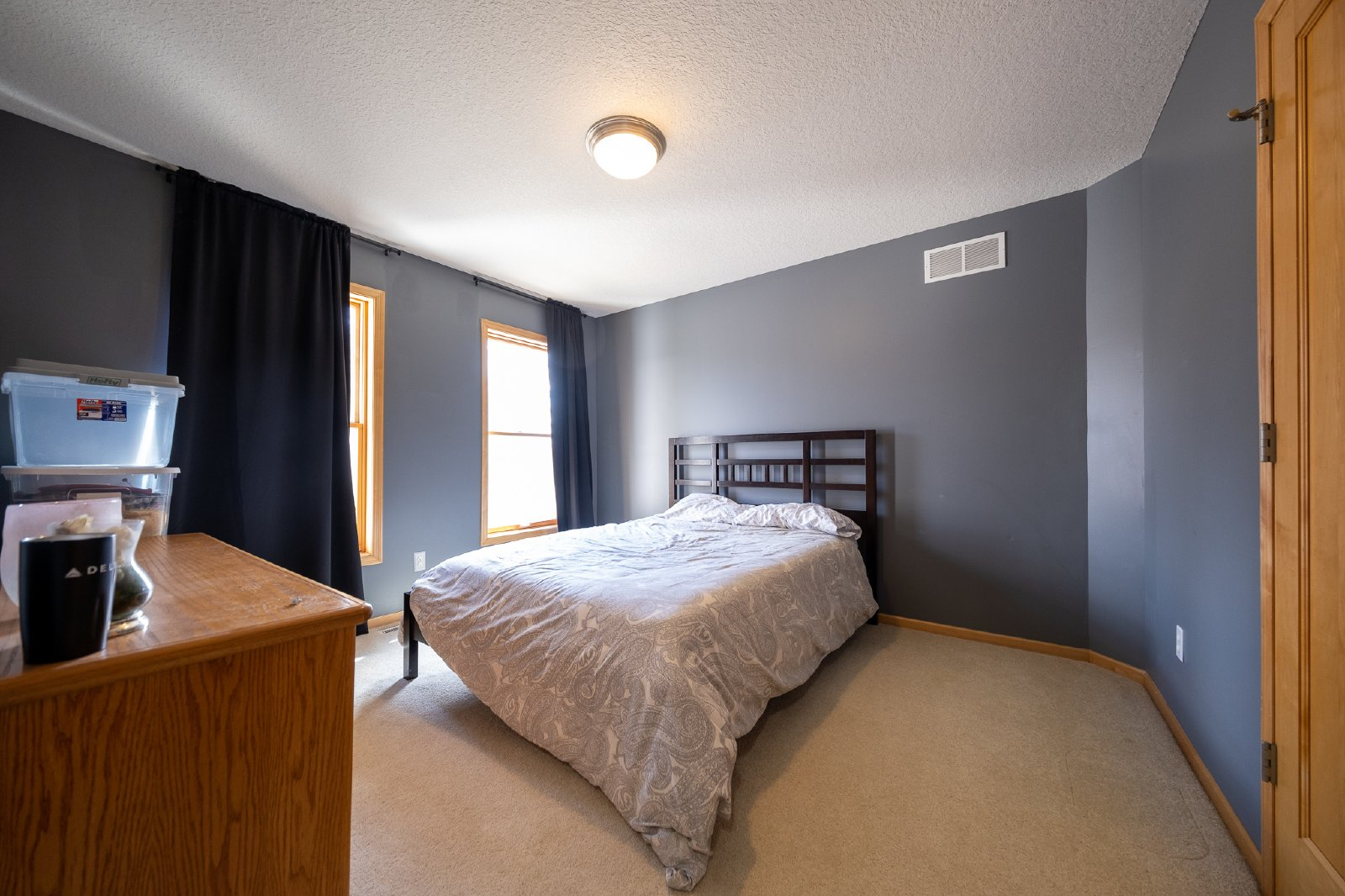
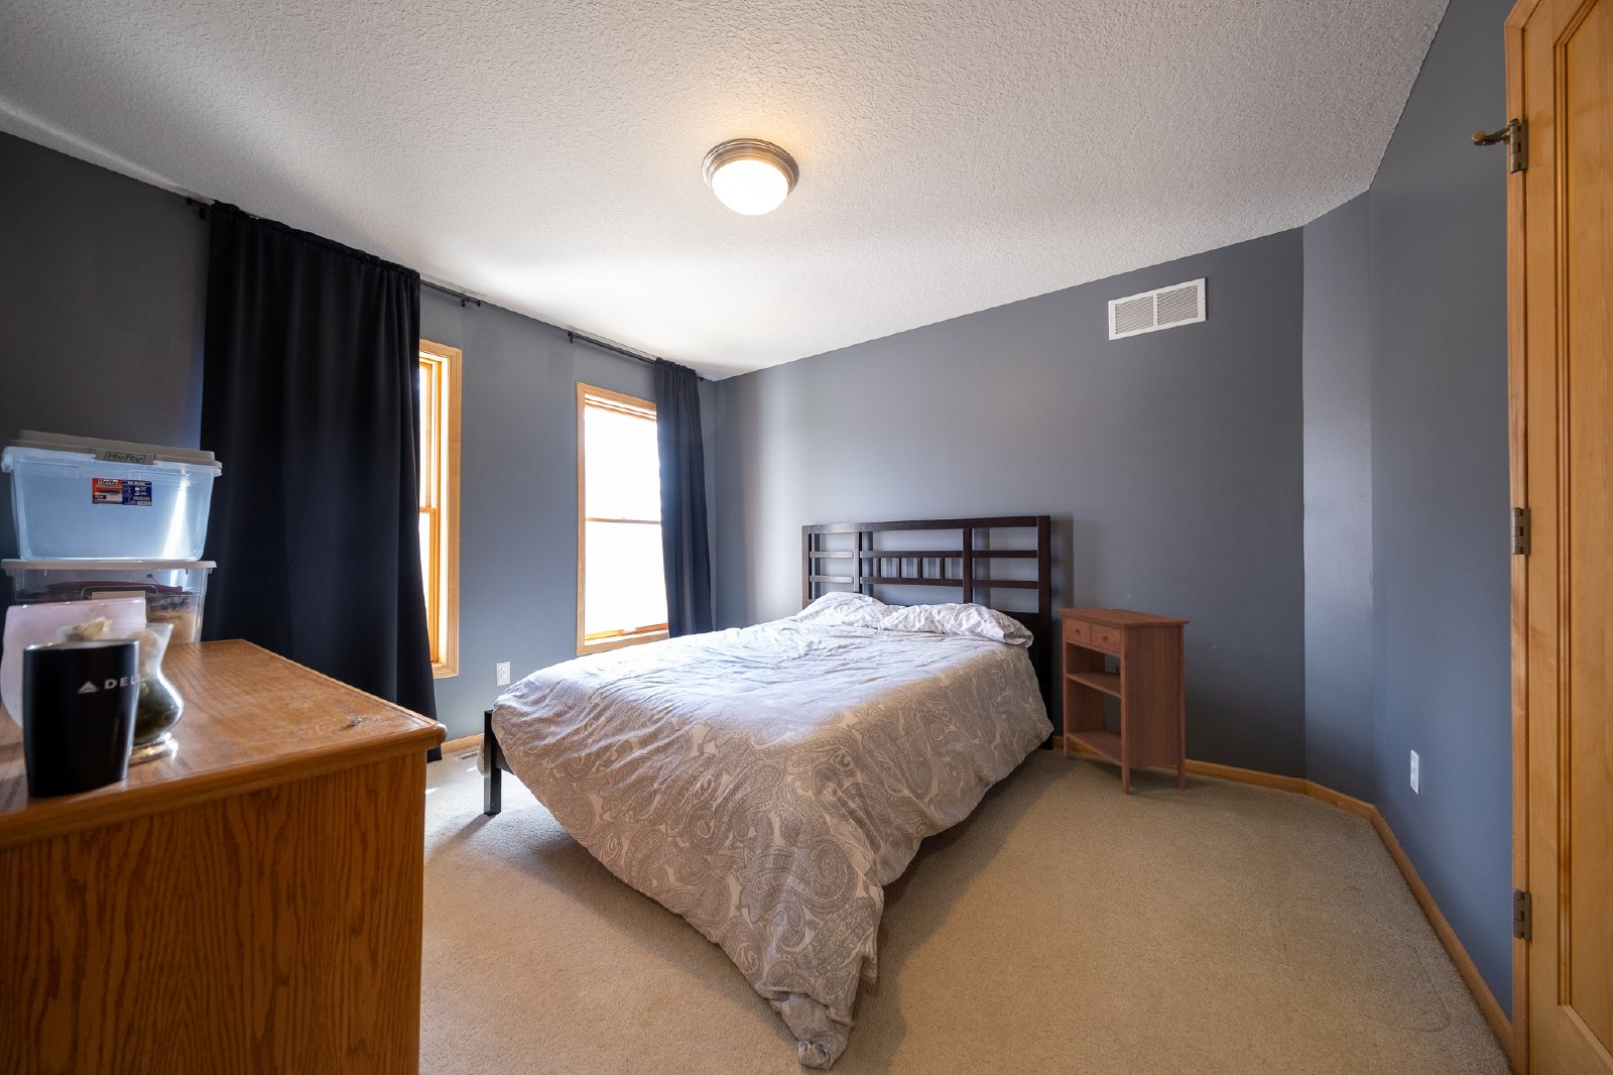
+ nightstand [1052,606,1191,795]
